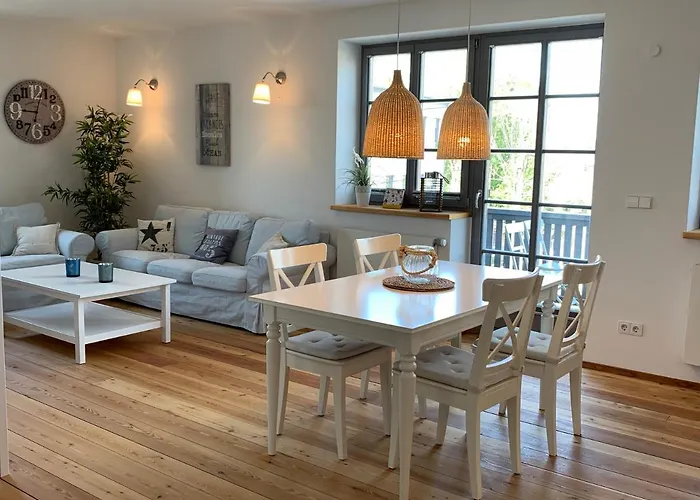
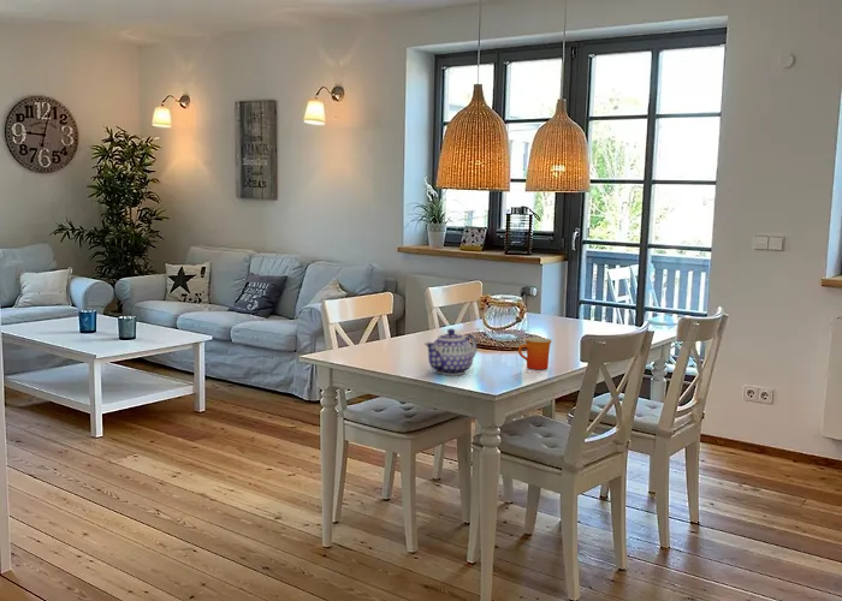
+ mug [517,337,553,370]
+ teapot [423,328,478,376]
